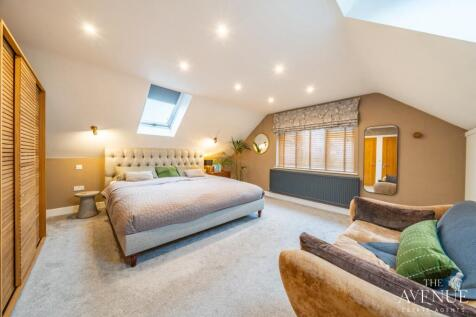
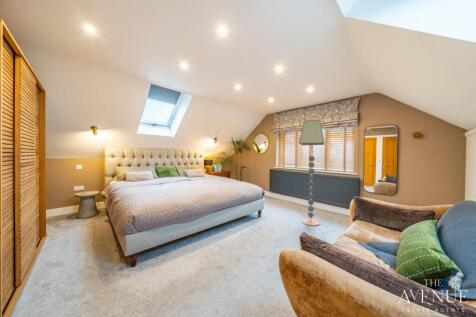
+ floor lamp [298,119,325,227]
